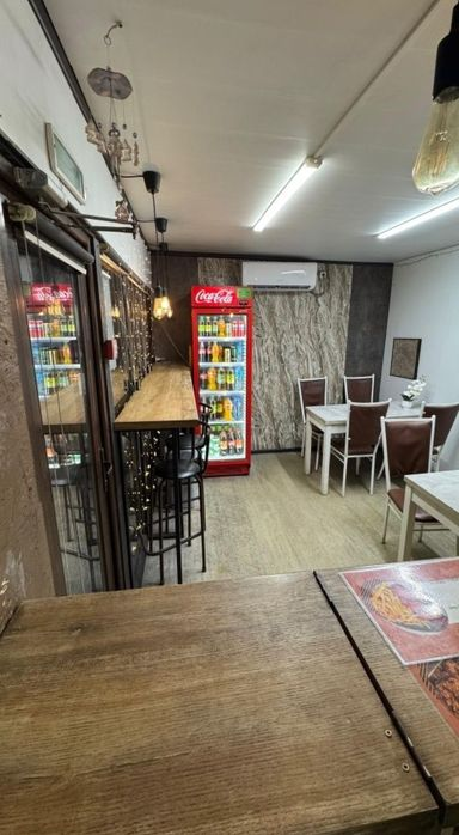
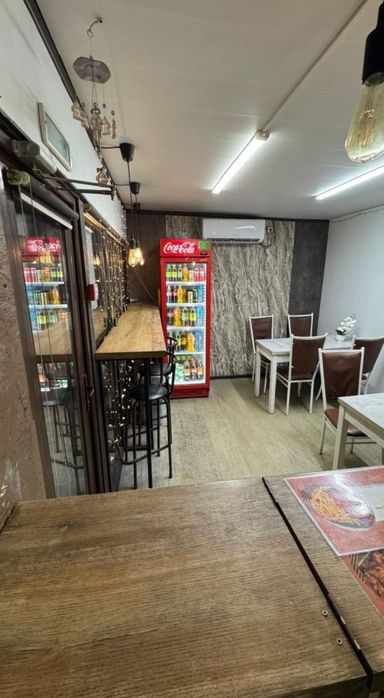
- wall art [388,336,423,382]
